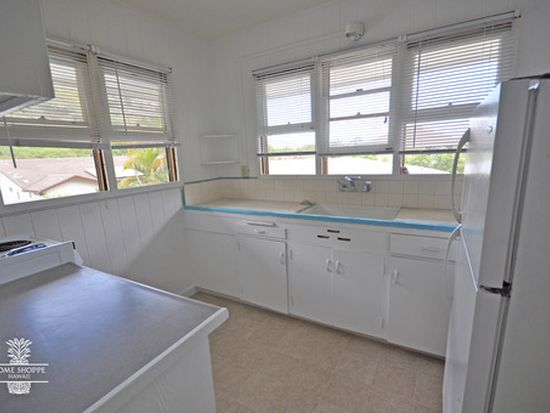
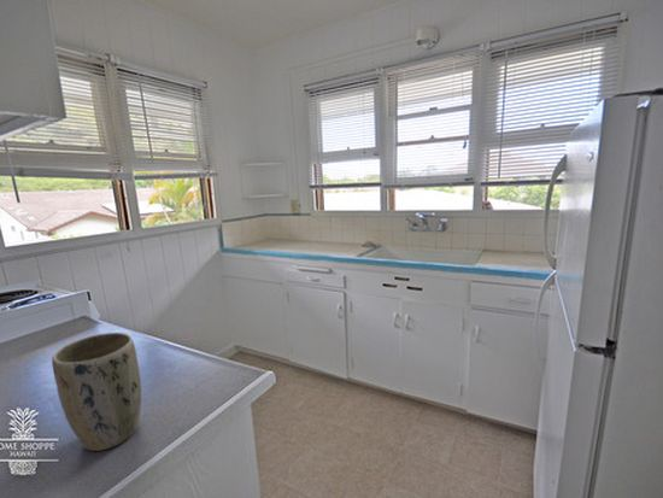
+ plant pot [51,332,142,452]
